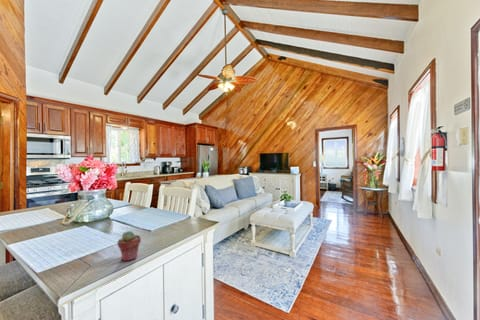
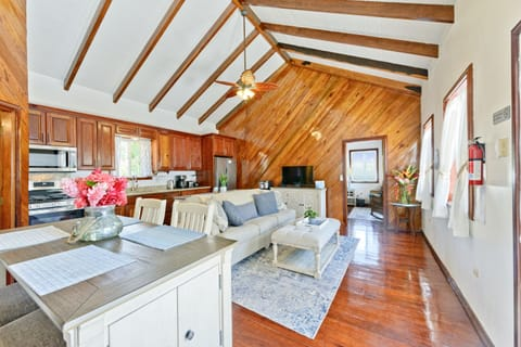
- potted succulent [116,230,142,262]
